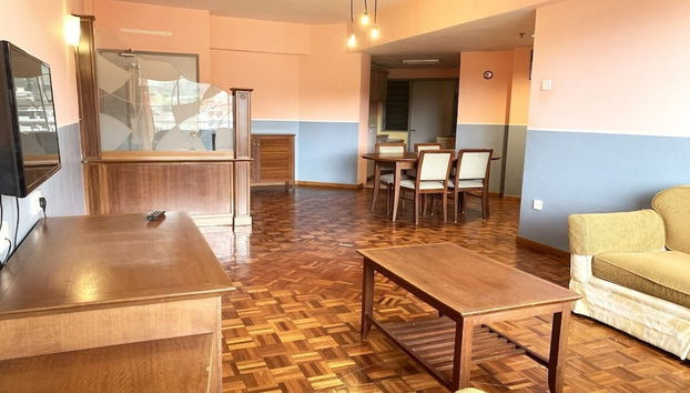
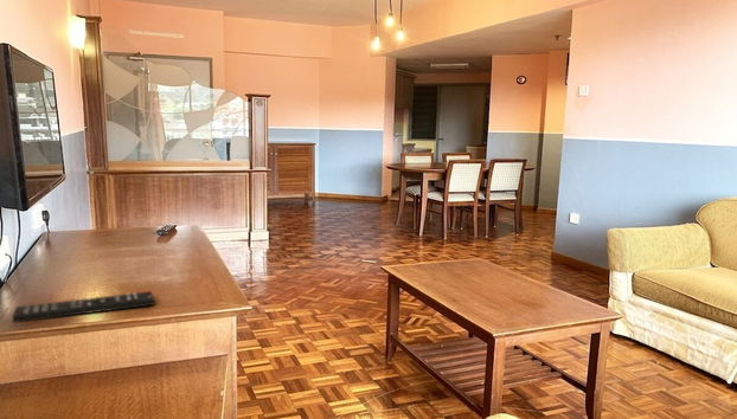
+ remote control [12,290,155,324]
